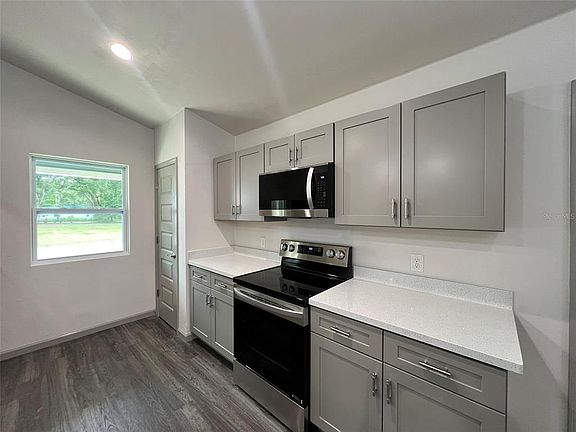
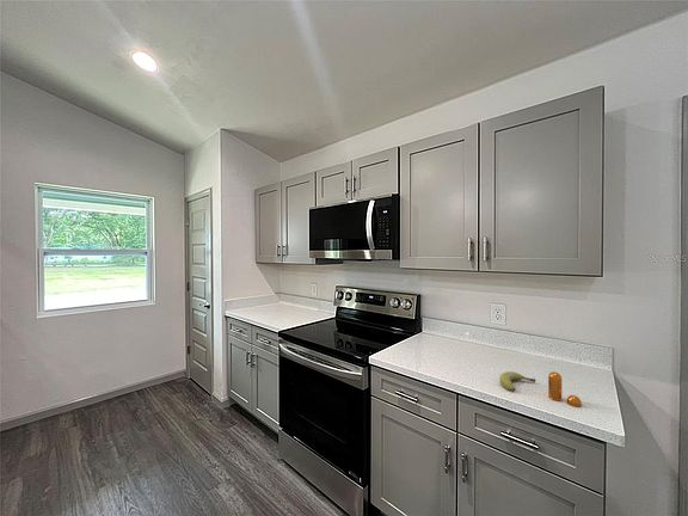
+ pepper shaker [547,370,583,407]
+ fruit [499,370,538,392]
